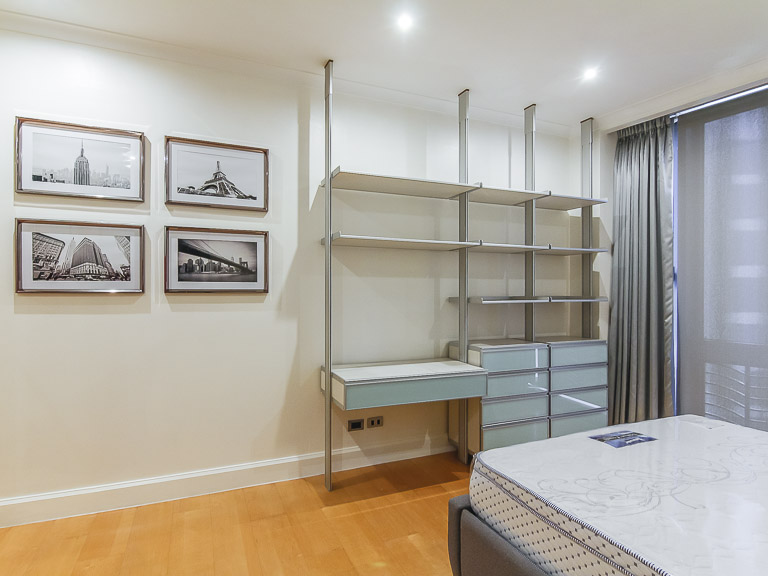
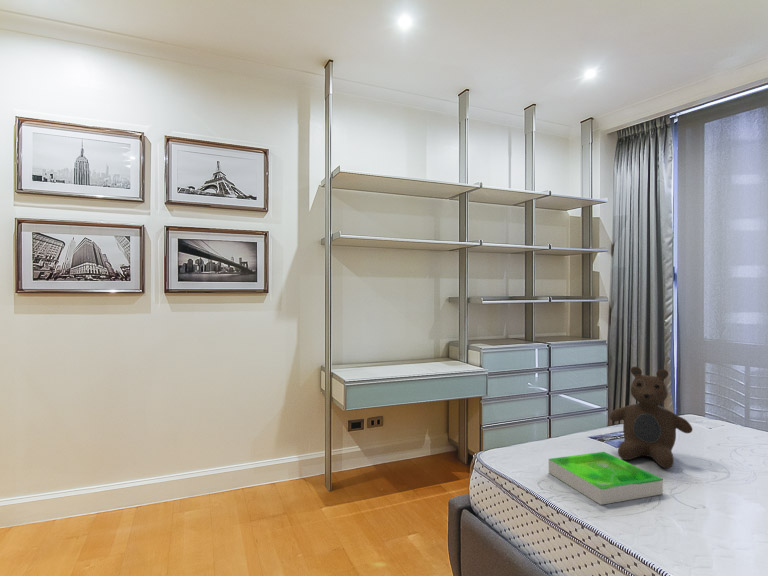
+ tray [548,451,664,506]
+ teddy bear [608,366,694,469]
